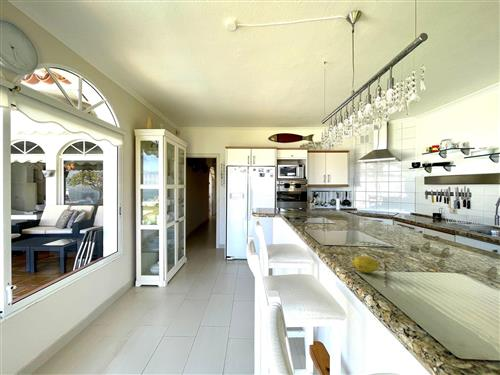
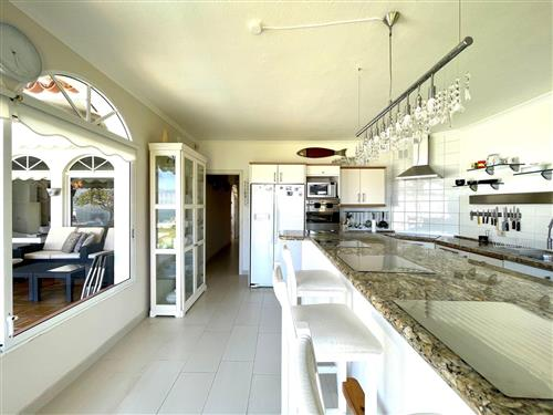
- fruit [350,255,380,274]
